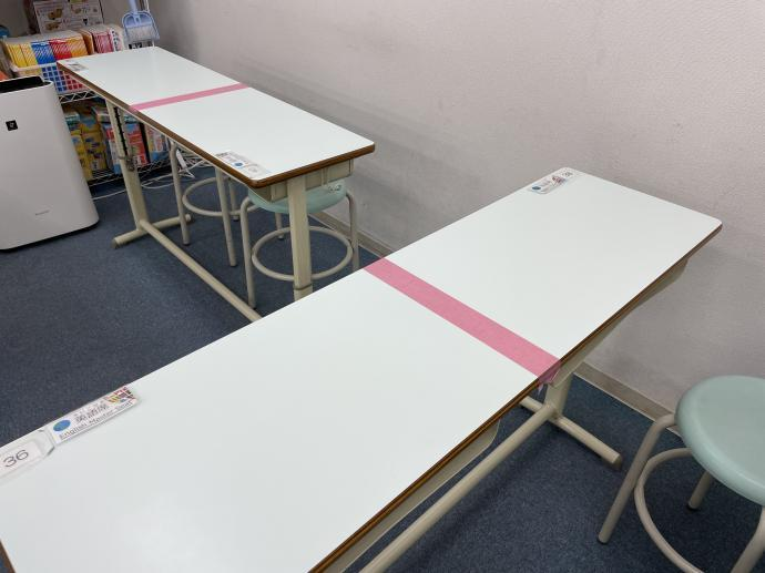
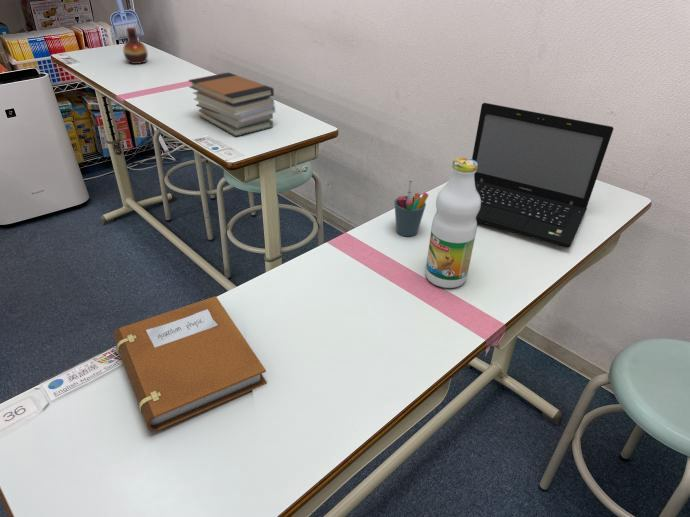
+ bottle [425,157,481,289]
+ notebook [112,295,268,432]
+ laptop [471,102,614,249]
+ pen holder [393,179,429,237]
+ vase [122,27,149,65]
+ book stack [187,71,276,137]
